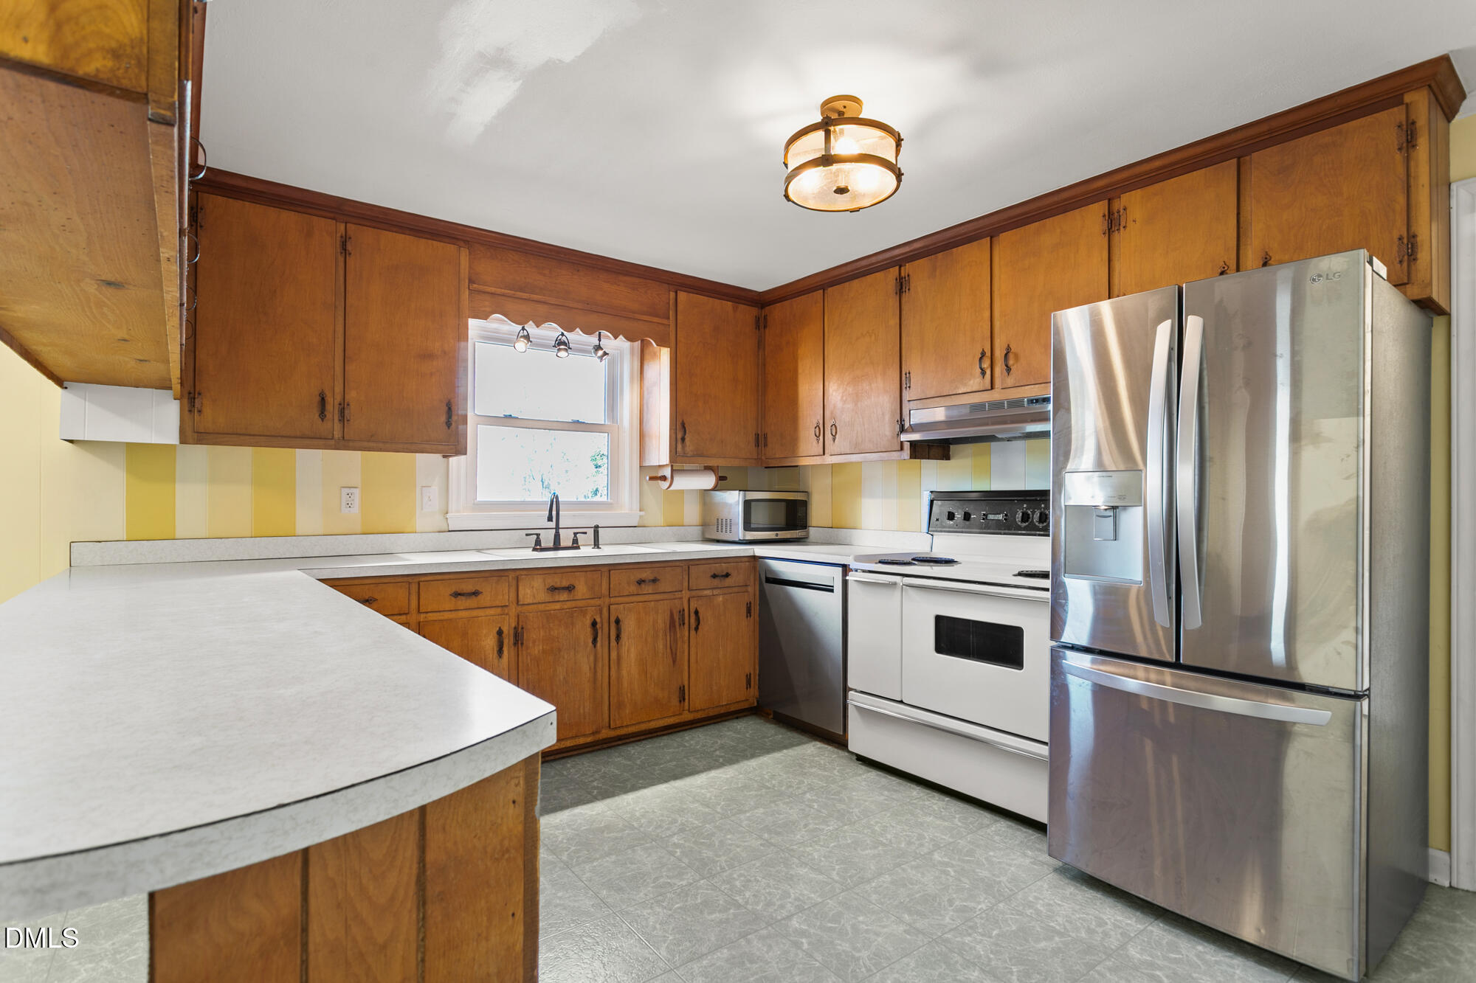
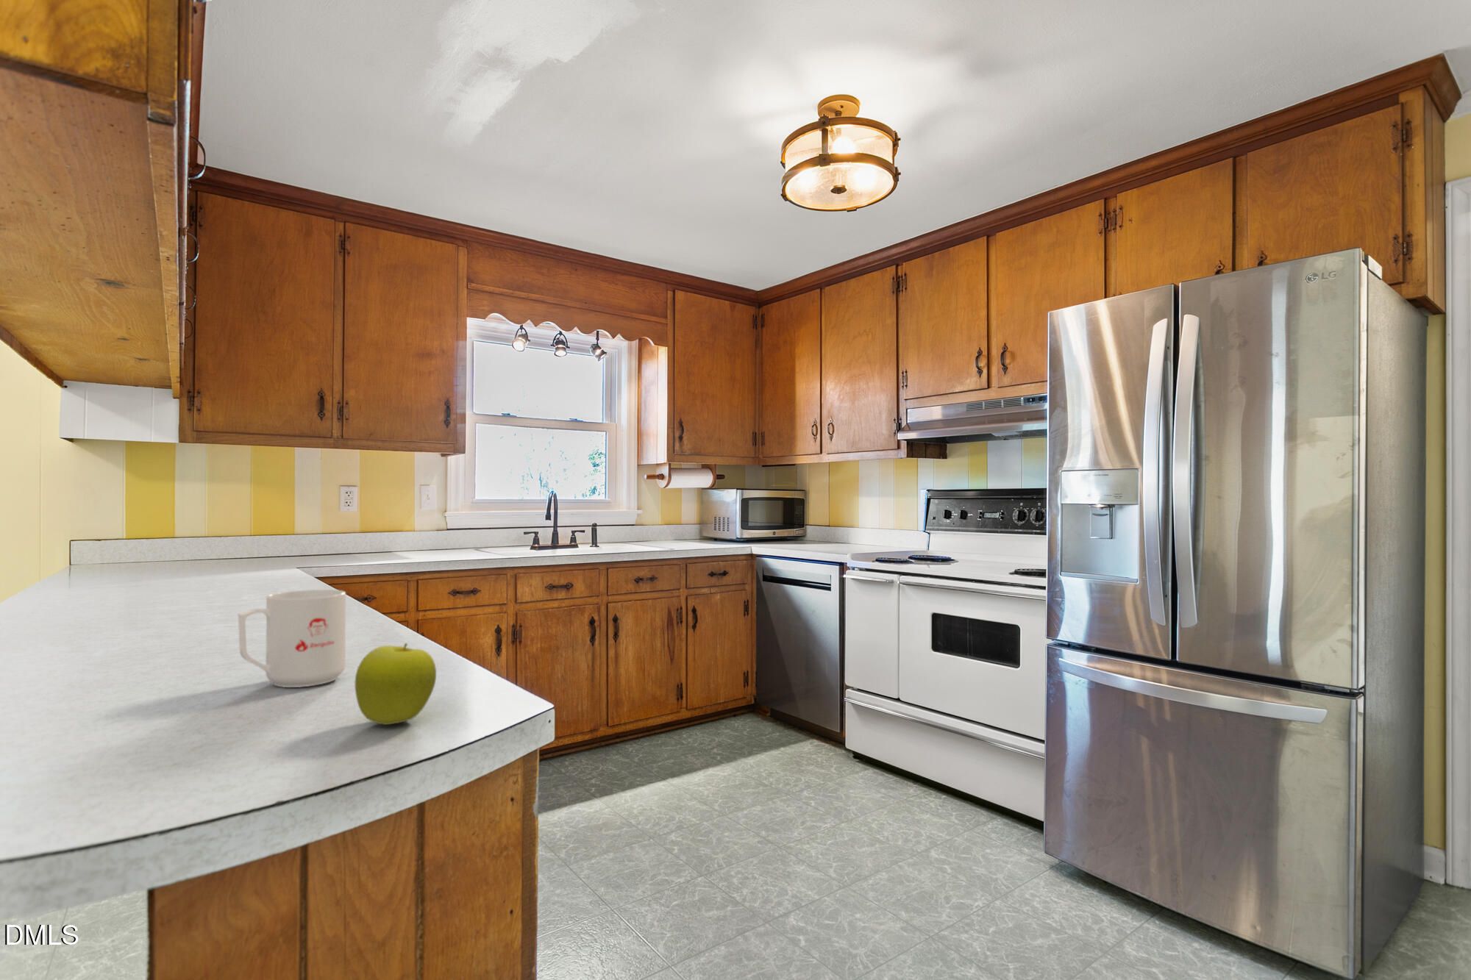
+ mug [237,588,347,688]
+ fruit [354,642,436,725]
